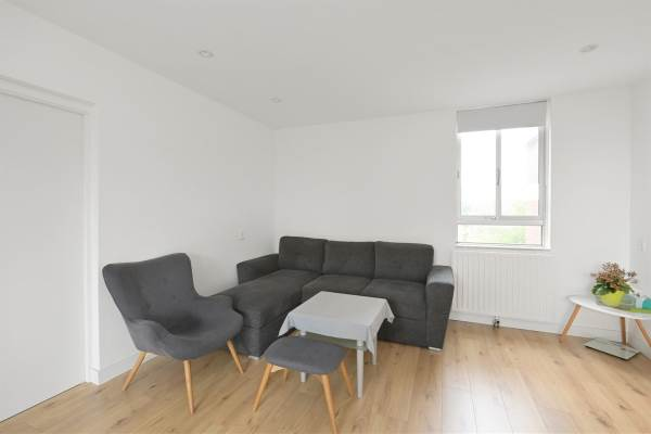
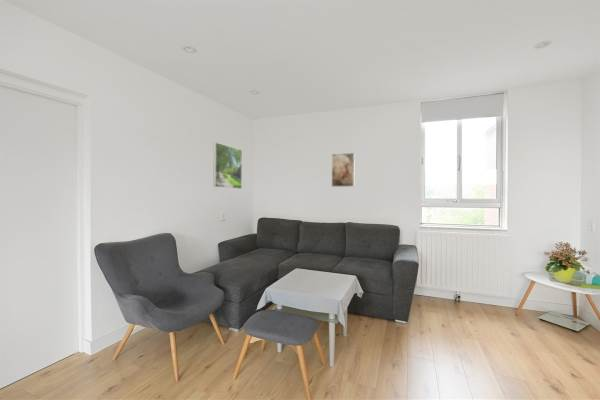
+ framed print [212,141,243,190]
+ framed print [331,152,356,188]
